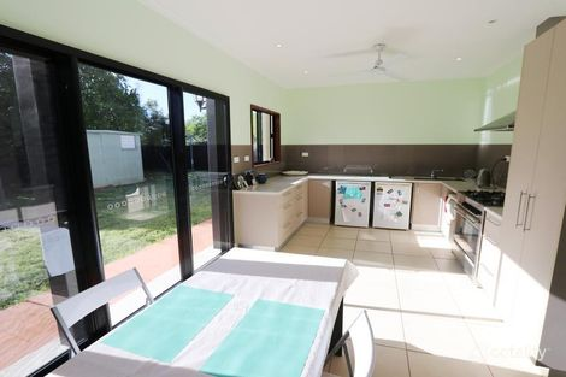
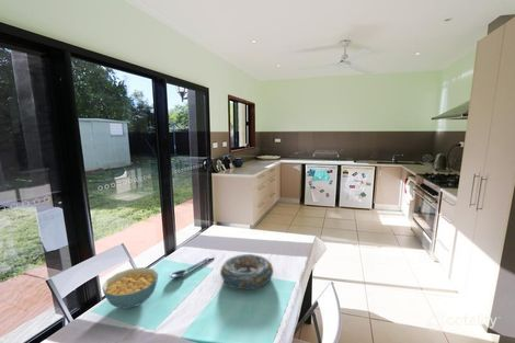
+ cereal bowl [101,266,159,309]
+ spoon [169,255,216,279]
+ decorative bowl [219,253,275,291]
